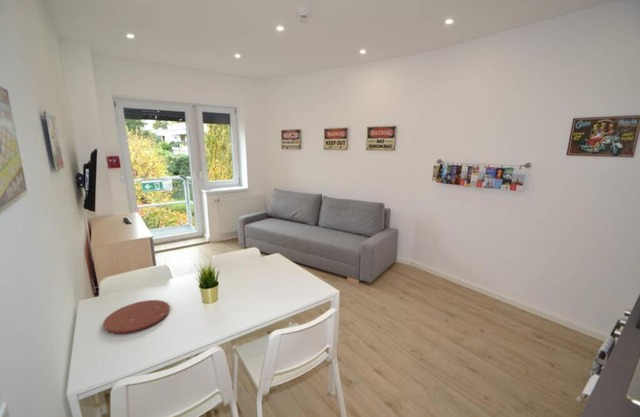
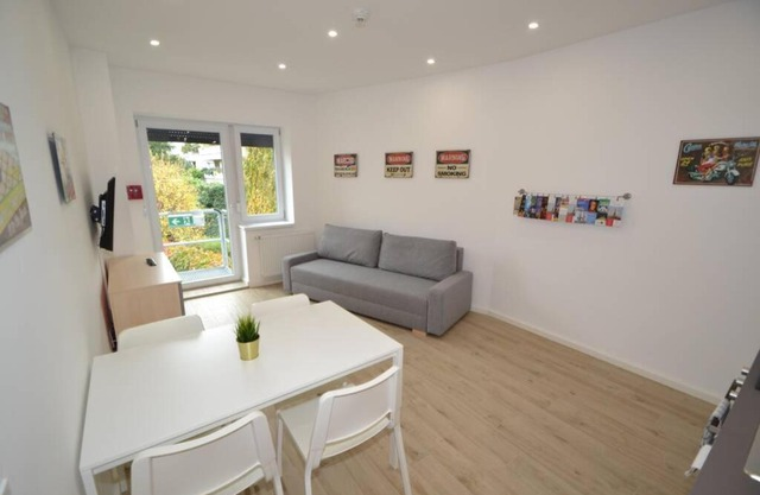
- plate [102,299,171,334]
